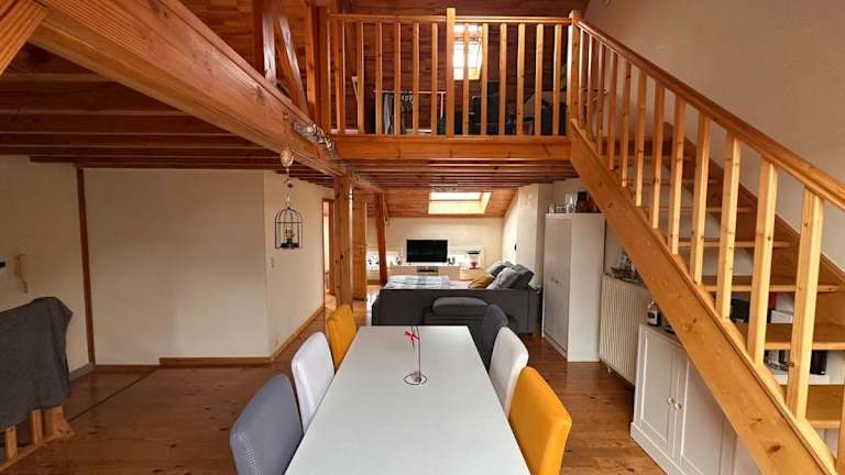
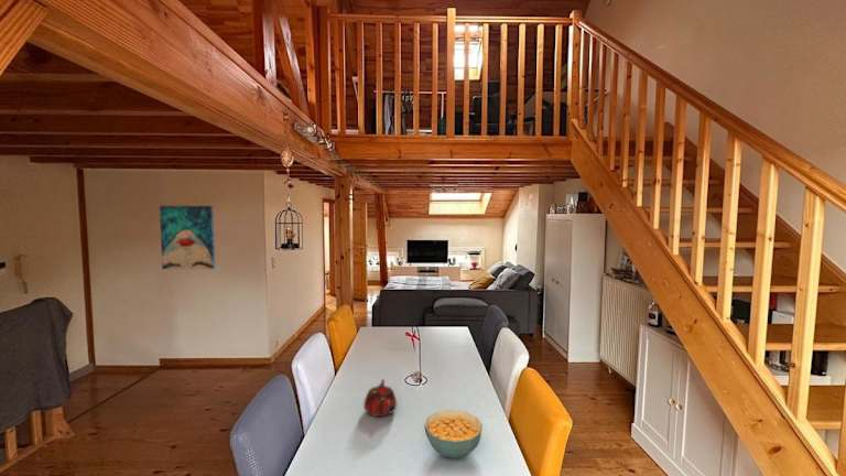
+ teapot [362,378,398,418]
+ cereal bowl [423,409,484,459]
+ wall art [159,205,216,270]
